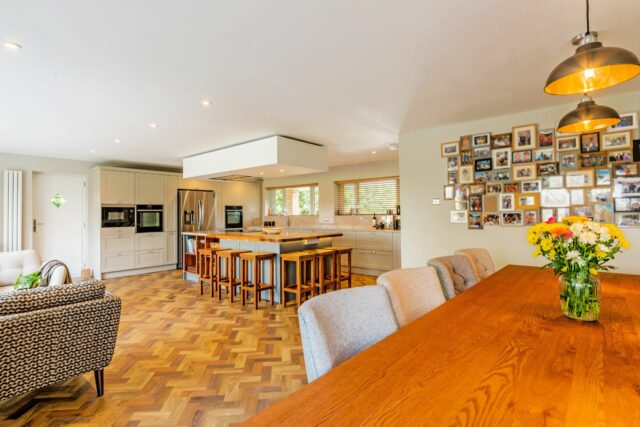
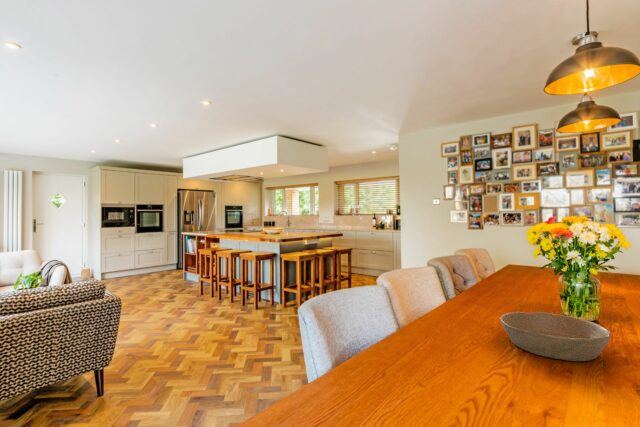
+ bowl [499,311,612,362]
